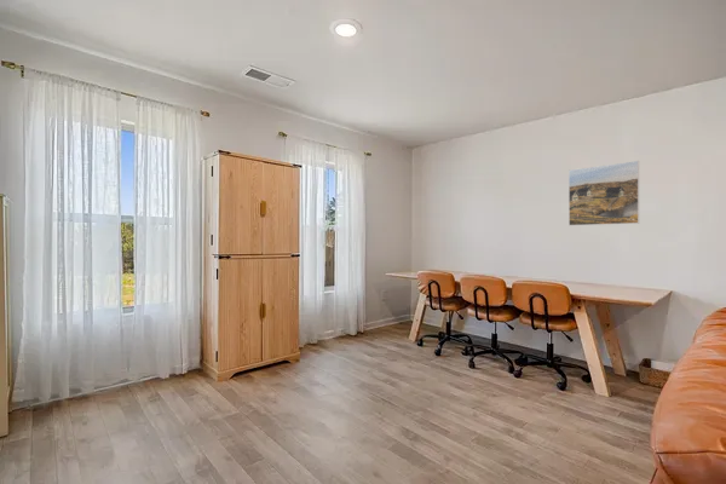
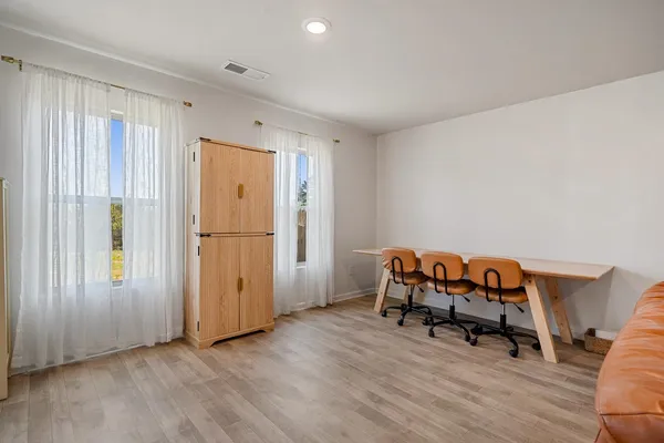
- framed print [567,160,640,226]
